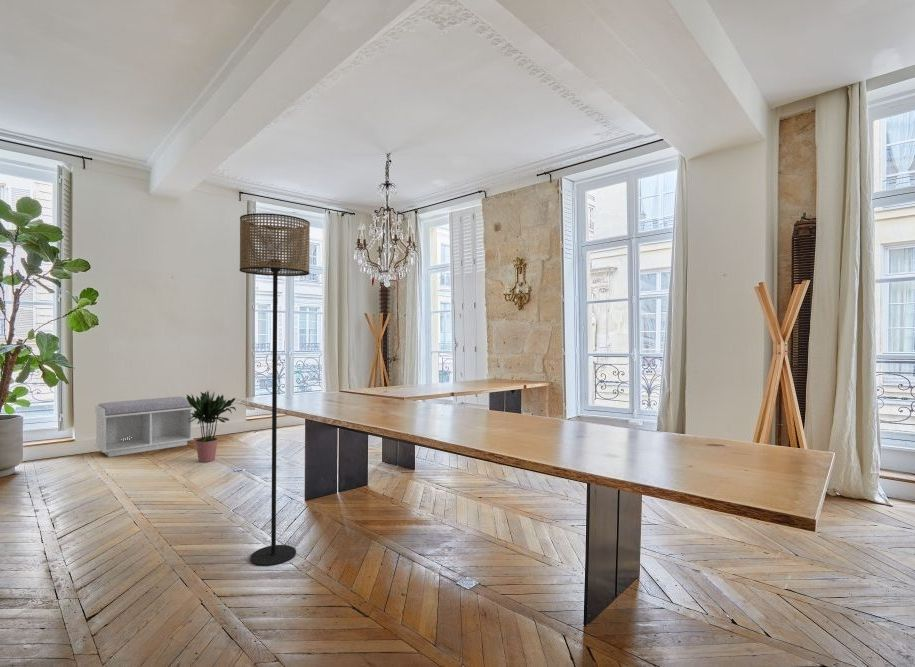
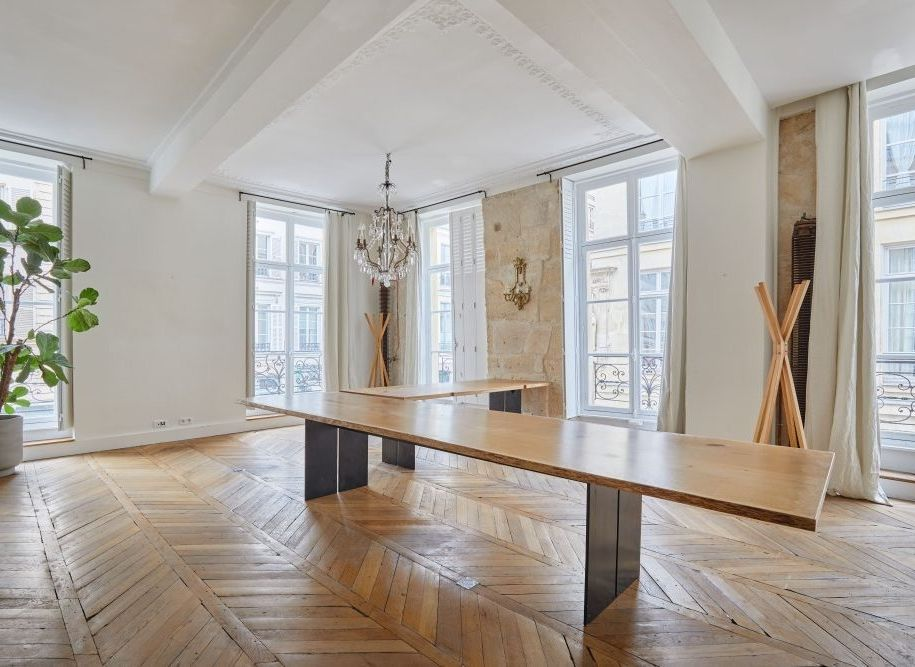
- potted plant [185,390,237,463]
- floor lamp [239,212,311,567]
- bench [94,396,195,458]
